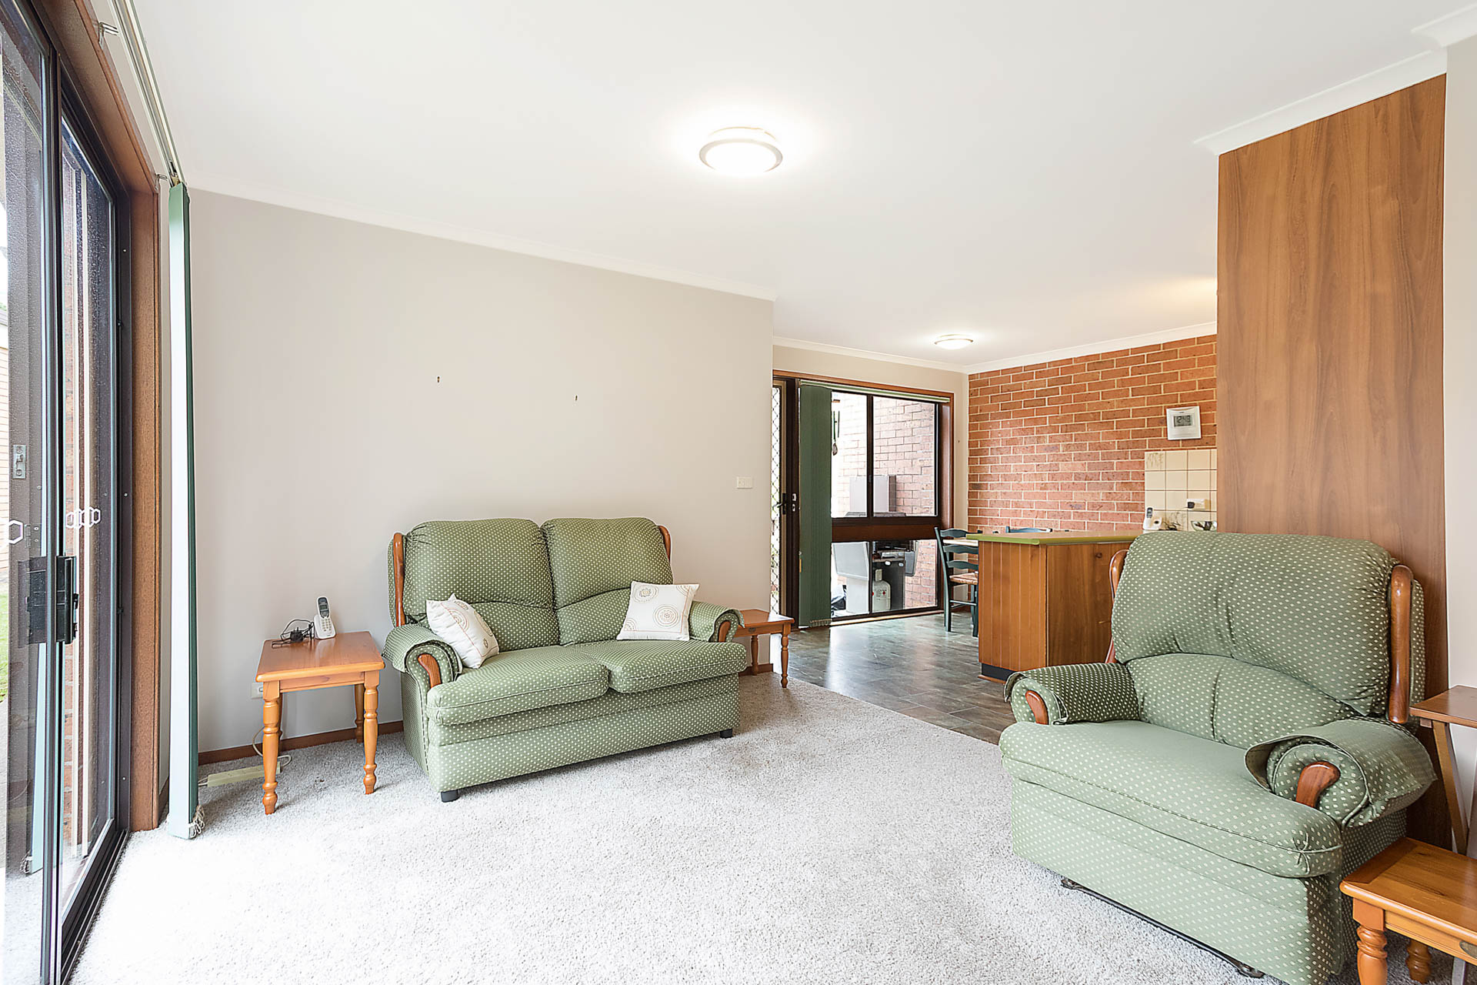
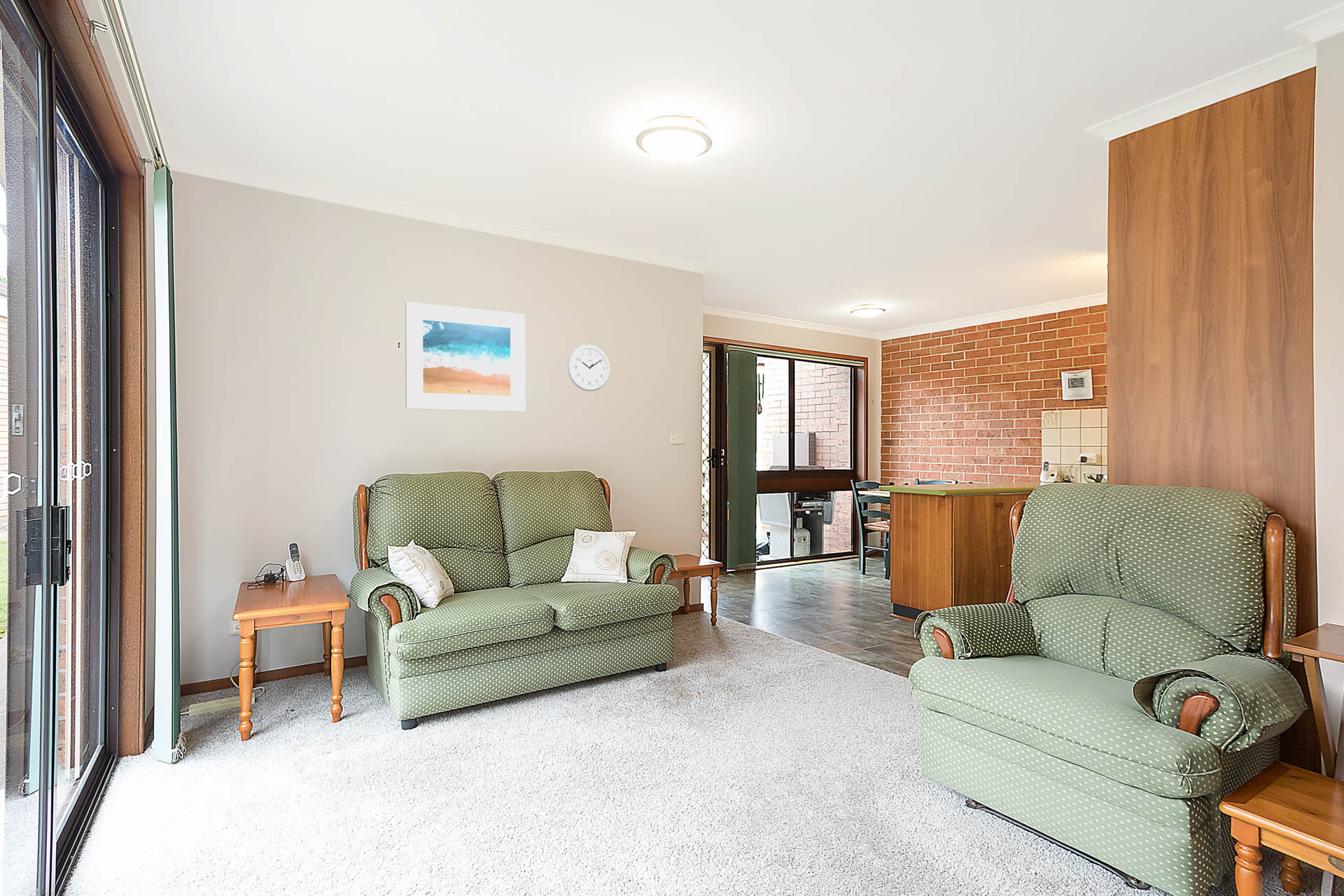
+ wall clock [567,344,610,392]
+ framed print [405,301,526,412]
